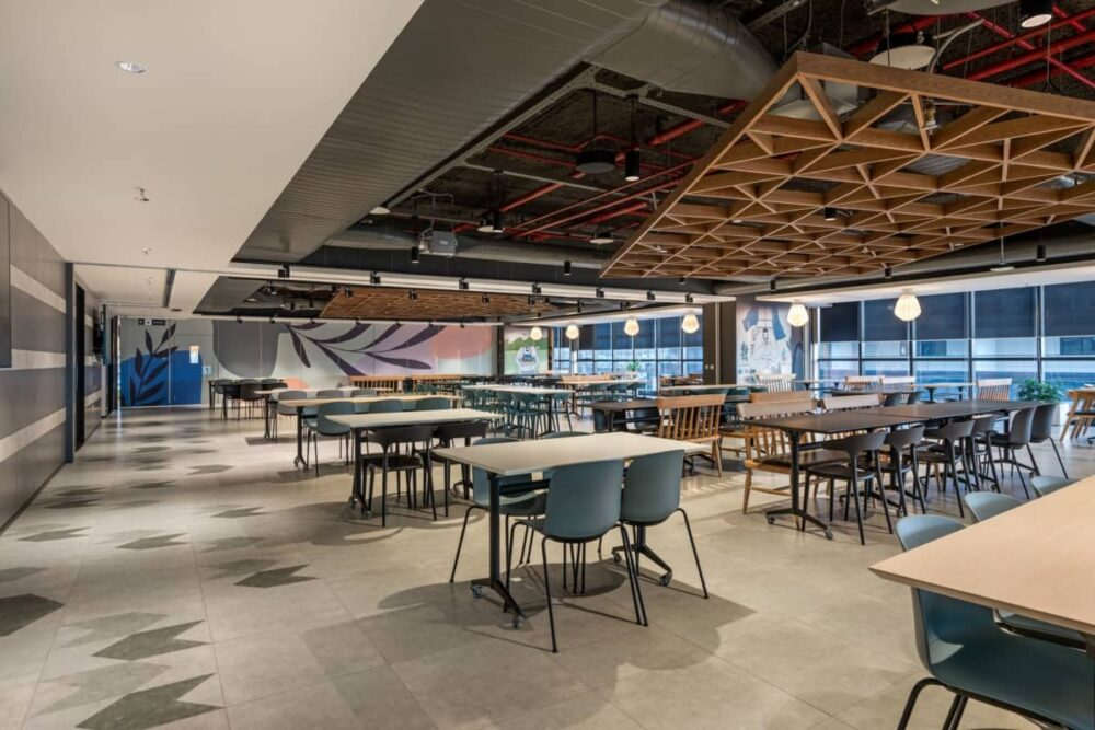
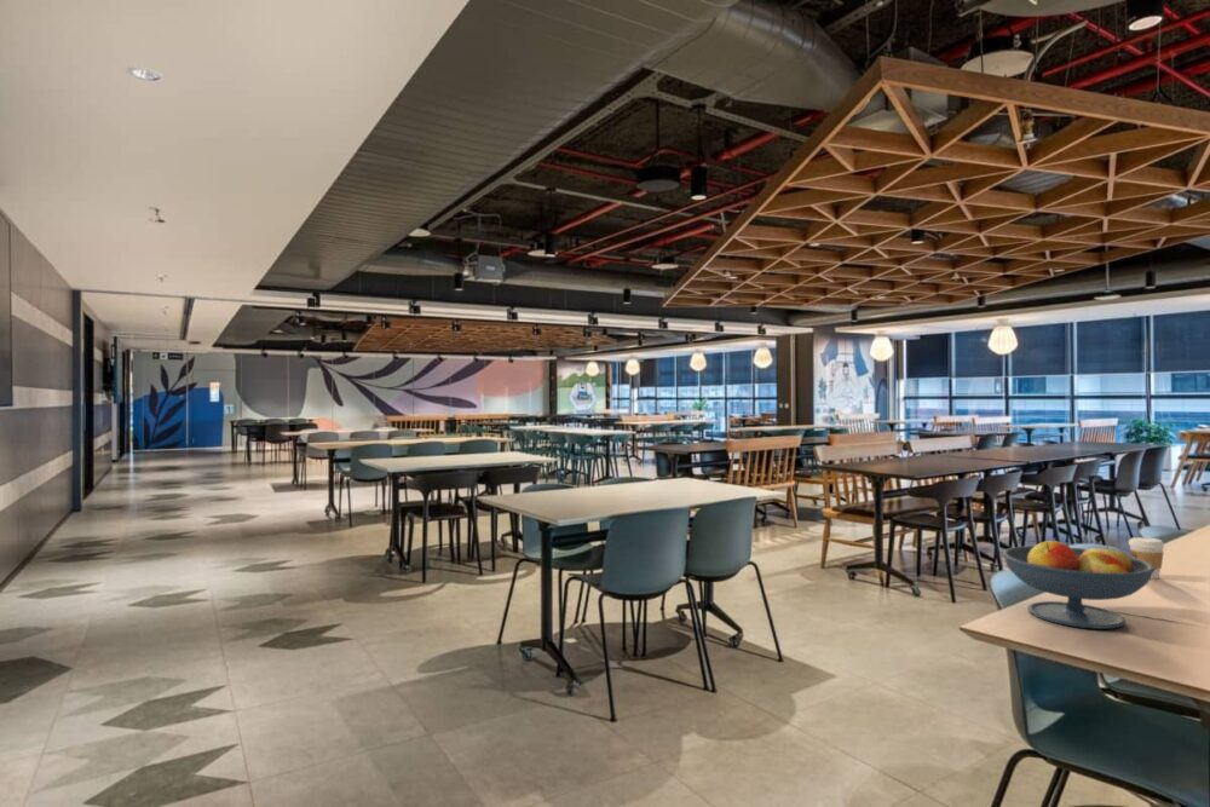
+ fruit bowl [1001,540,1156,630]
+ coffee cup [1128,536,1165,580]
